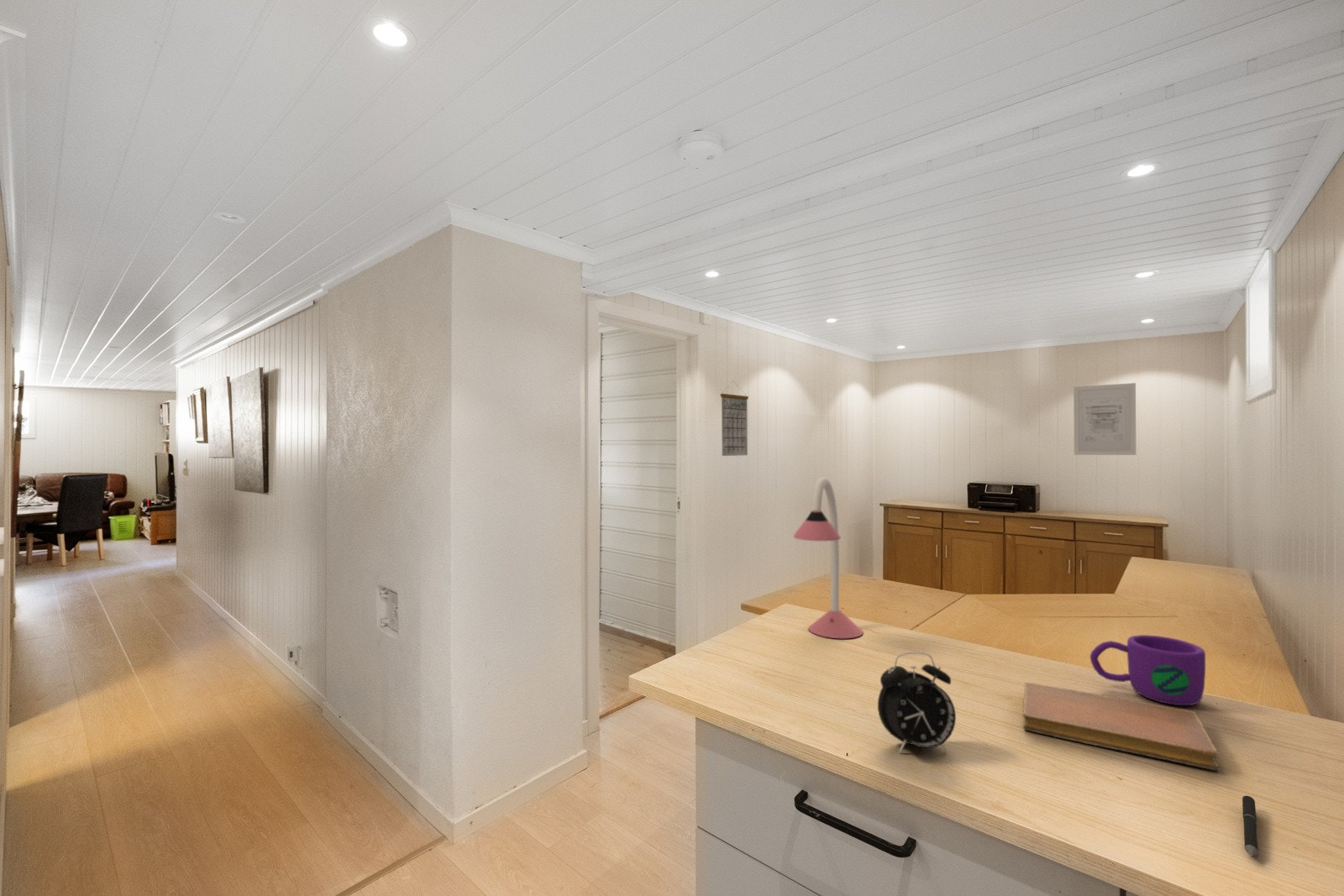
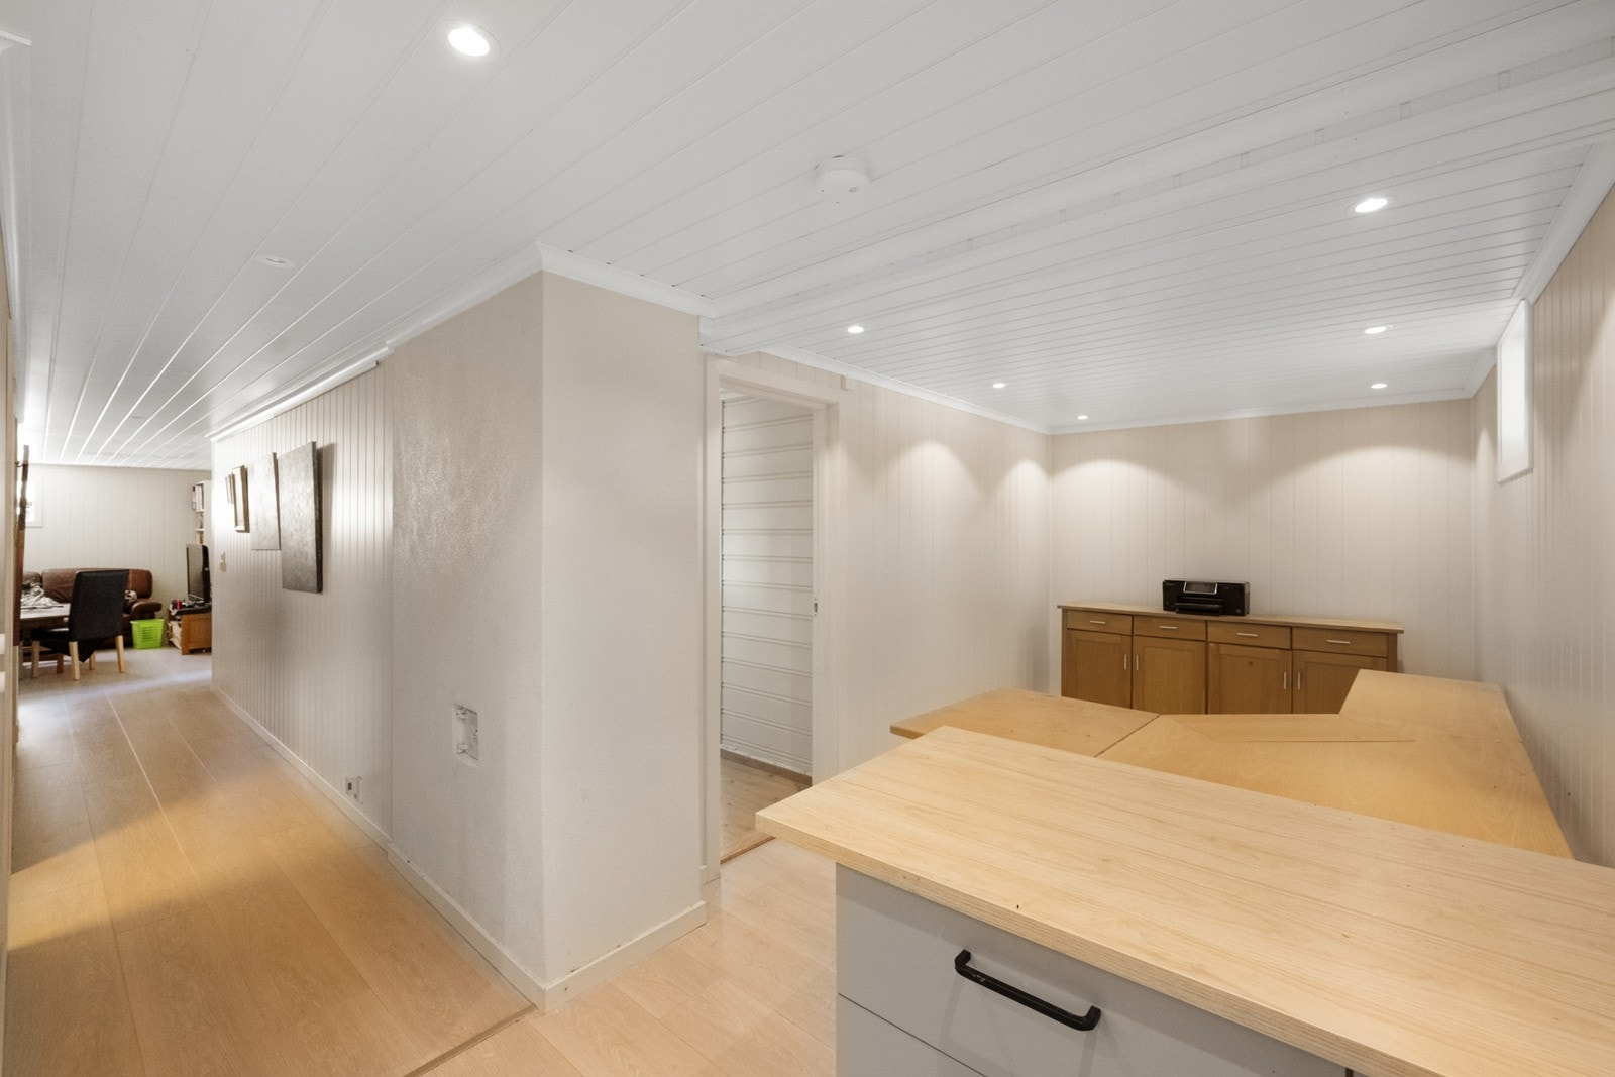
- desk lamp [793,476,864,639]
- wall art [1073,382,1137,456]
- notebook [1021,682,1221,772]
- alarm clock [877,651,957,754]
- calendar [720,380,749,457]
- pen [1242,795,1259,857]
- mug [1089,634,1206,706]
